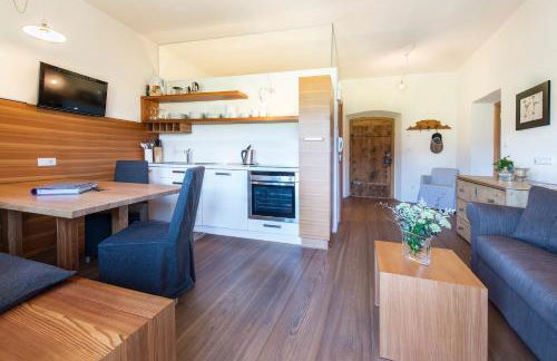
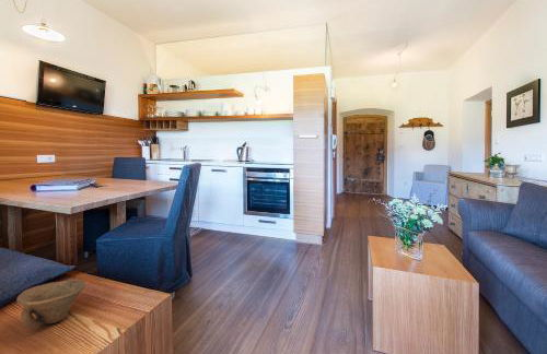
+ bowl [15,280,86,329]
